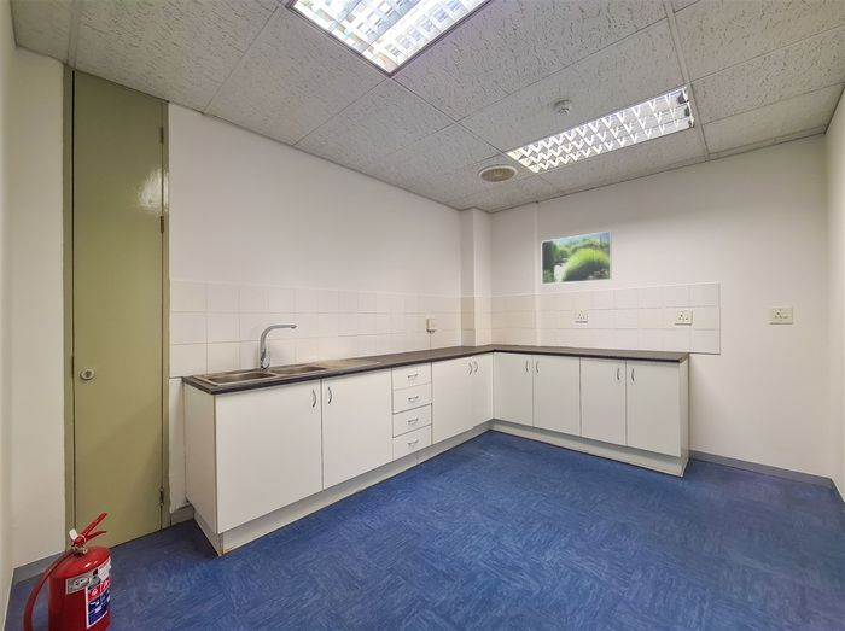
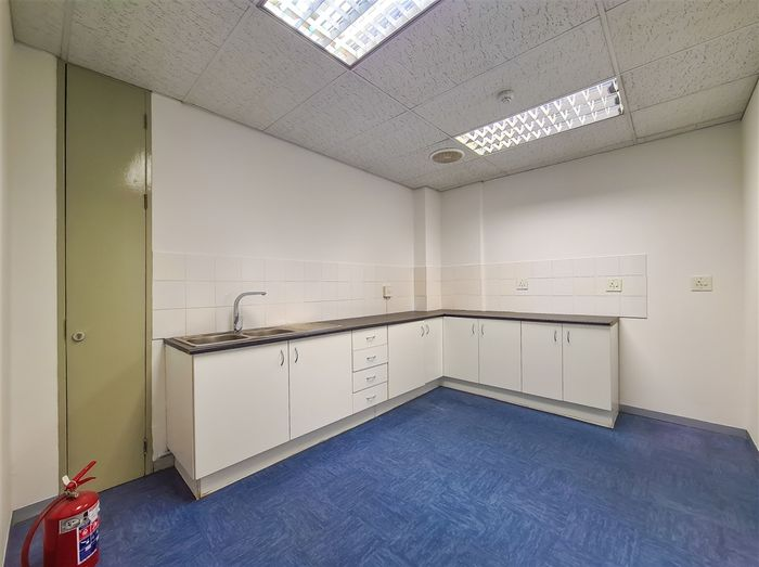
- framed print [540,230,613,286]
